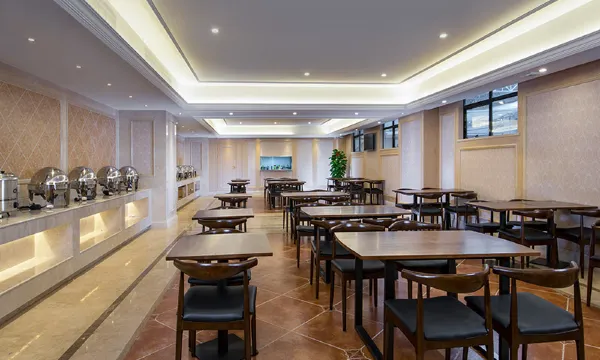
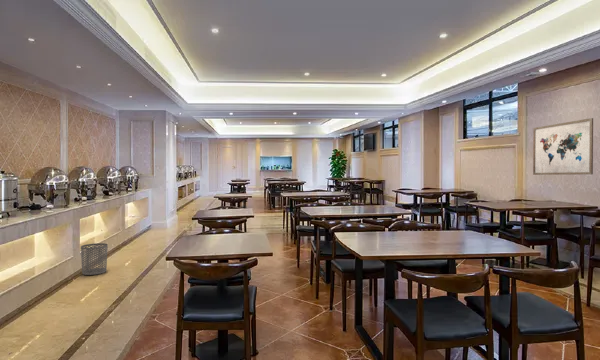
+ waste bin [80,242,109,276]
+ wall art [532,117,594,176]
